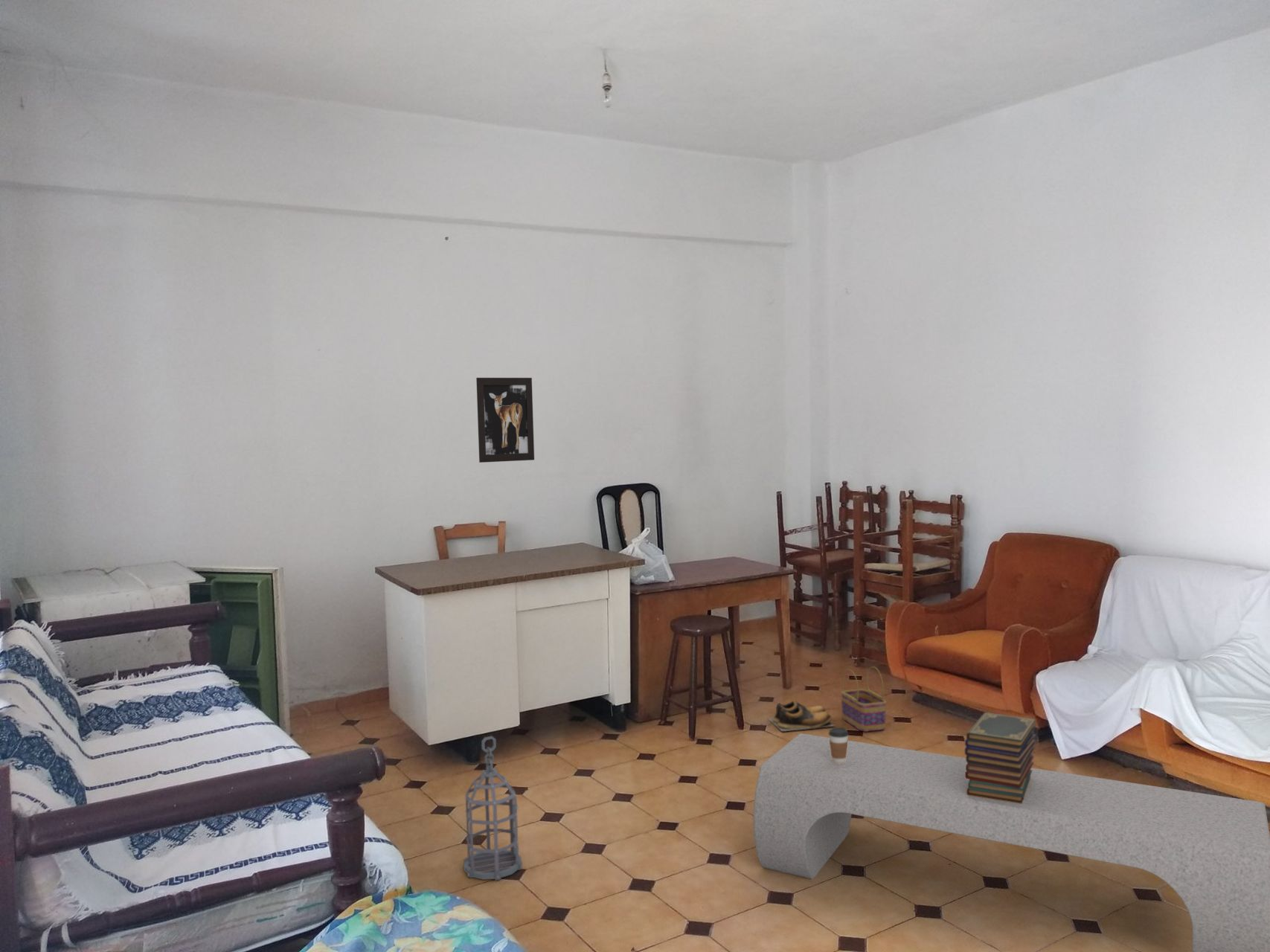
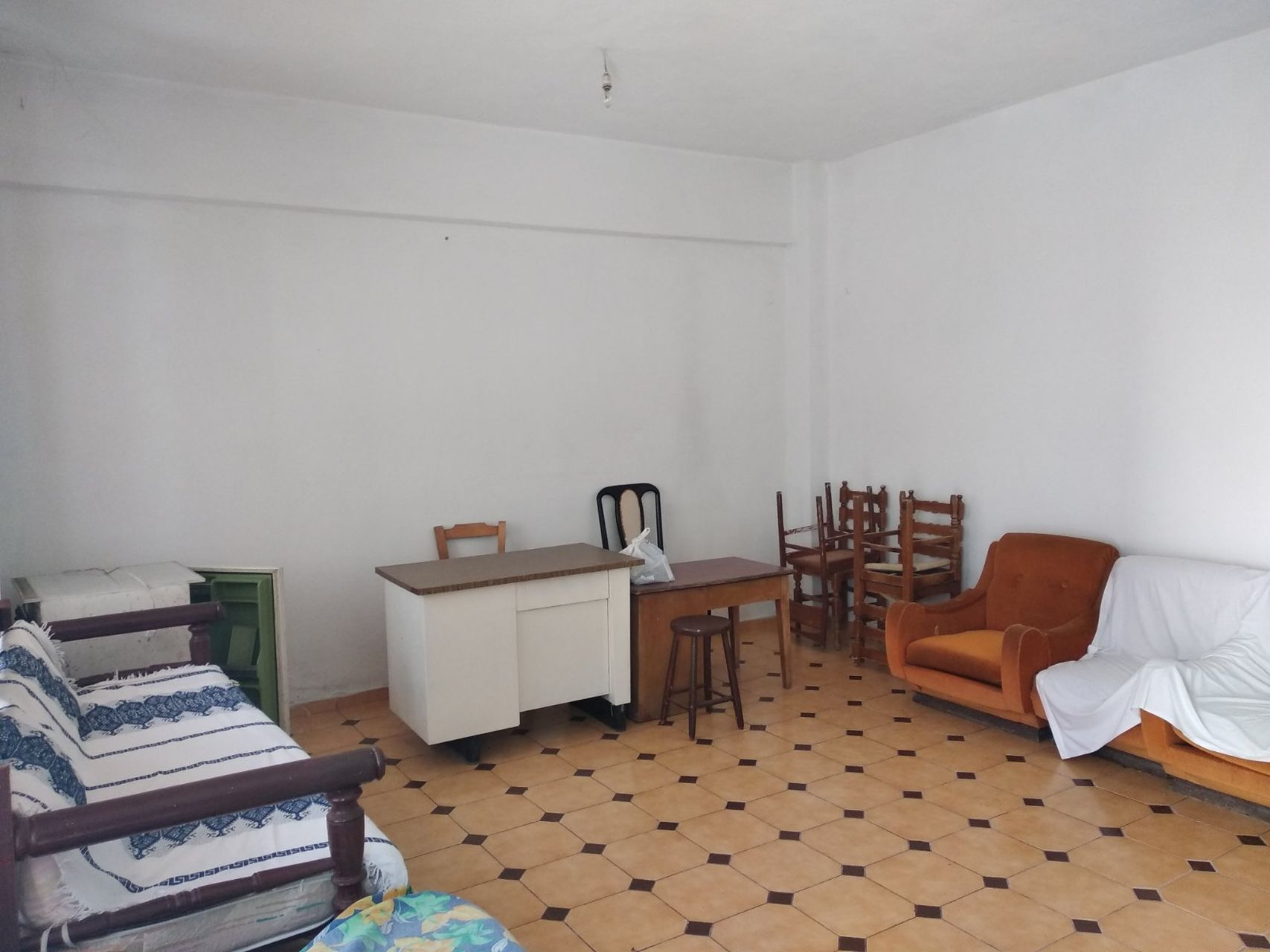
- bench [753,733,1270,952]
- wall art [475,377,535,463]
- lantern [463,736,523,881]
- coffee cup [828,727,849,763]
- basket [840,666,887,732]
- shoes [766,700,836,732]
- book stack [964,712,1037,804]
